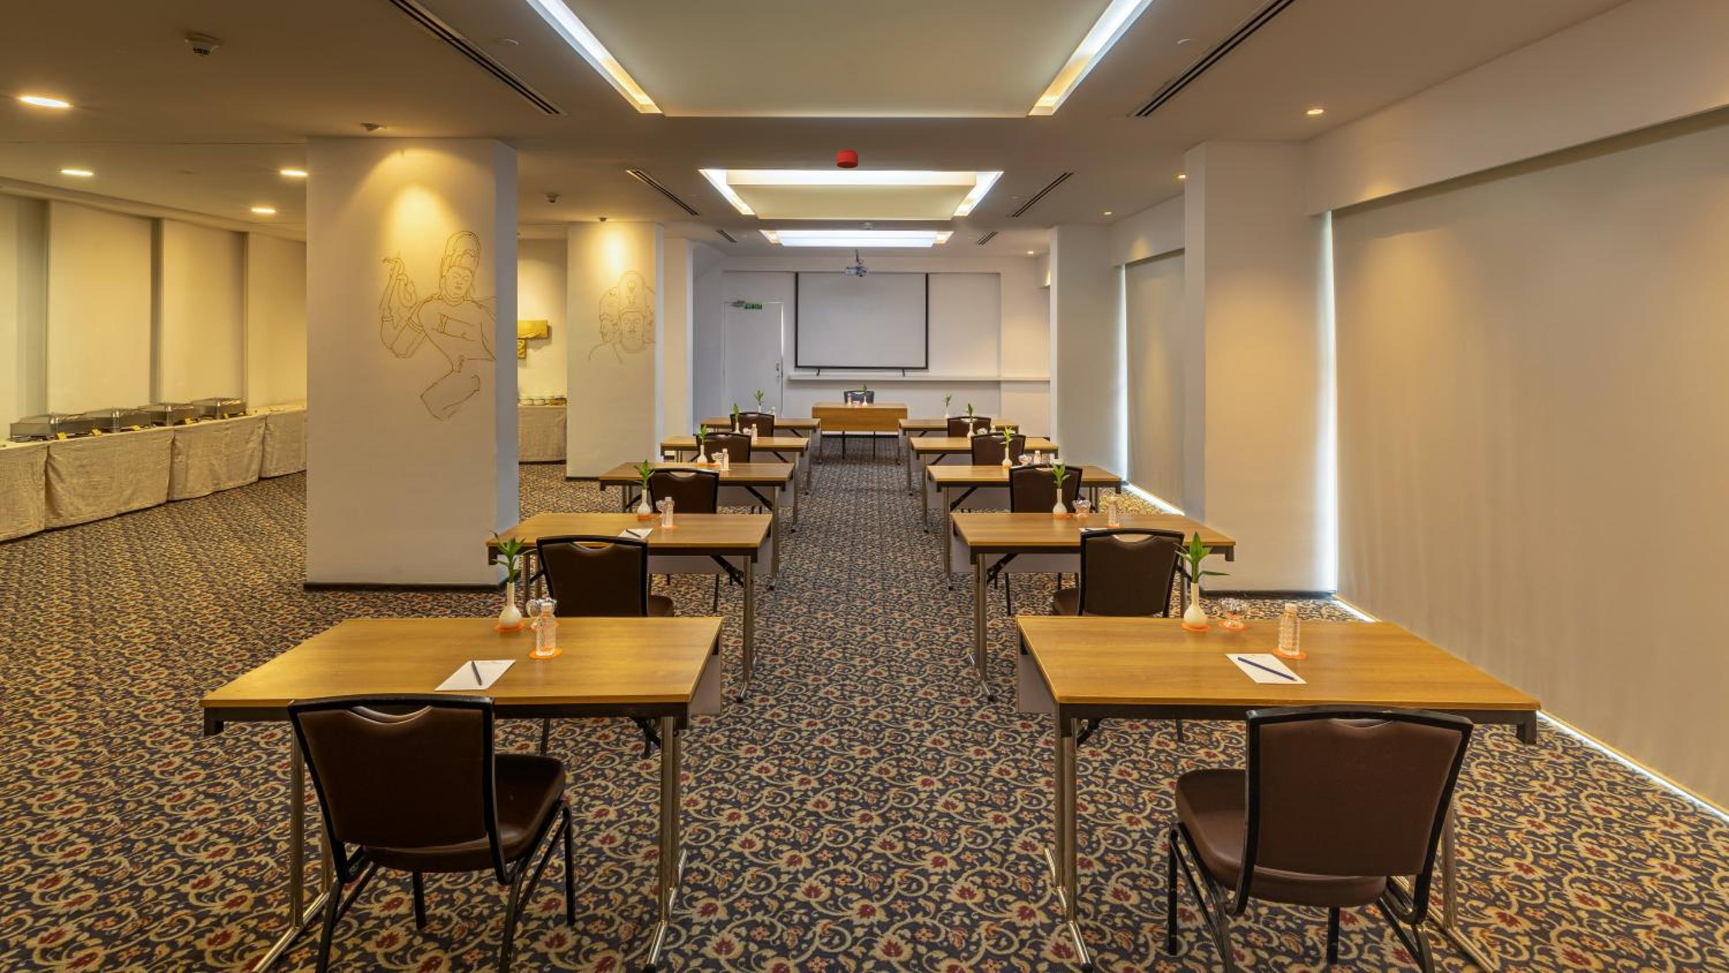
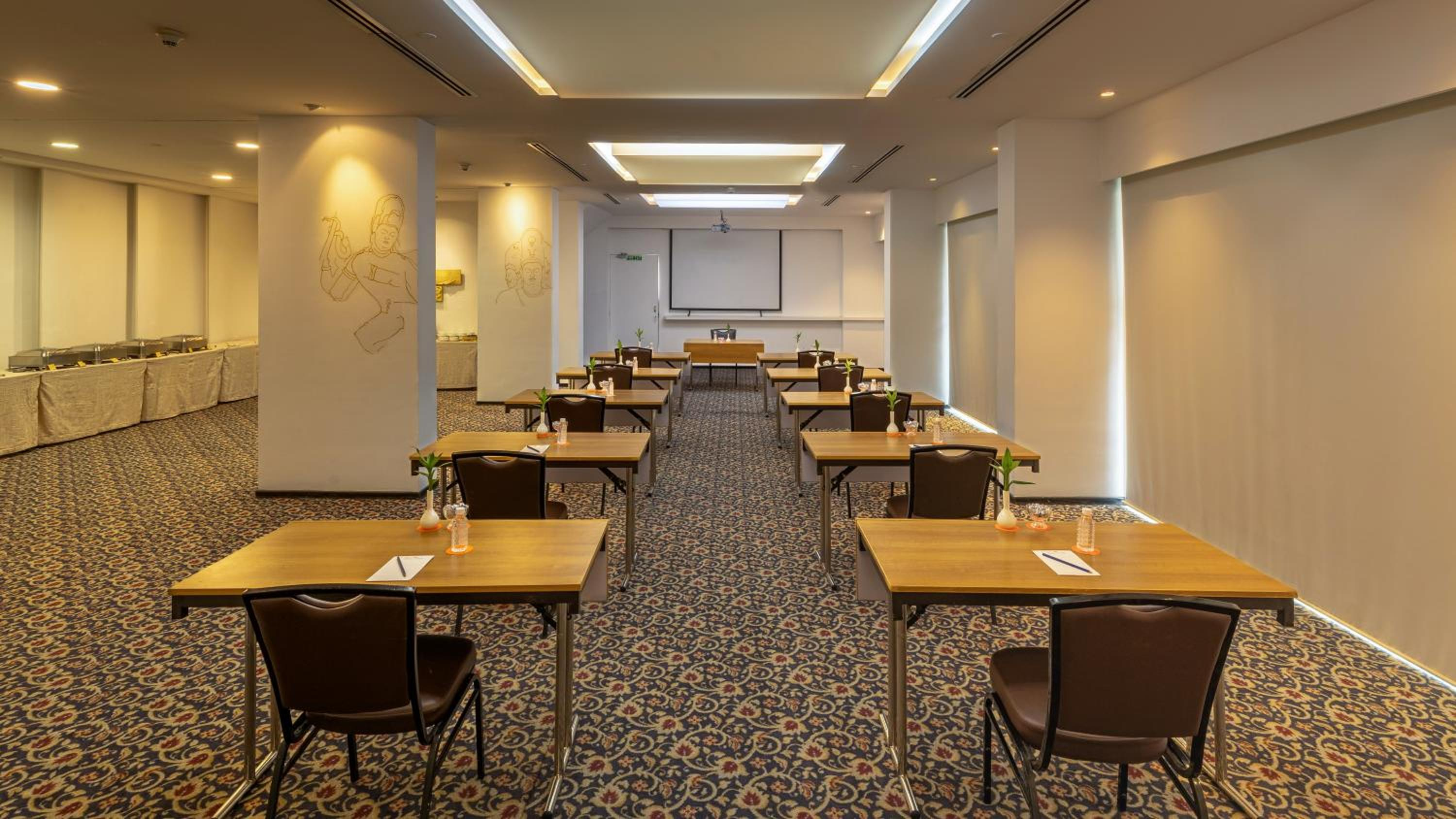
- smoke detector [836,150,859,169]
